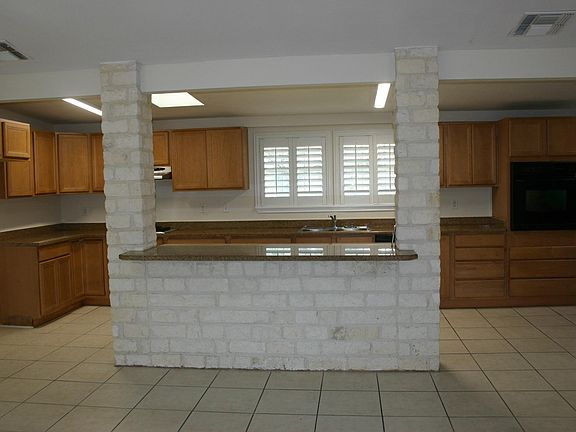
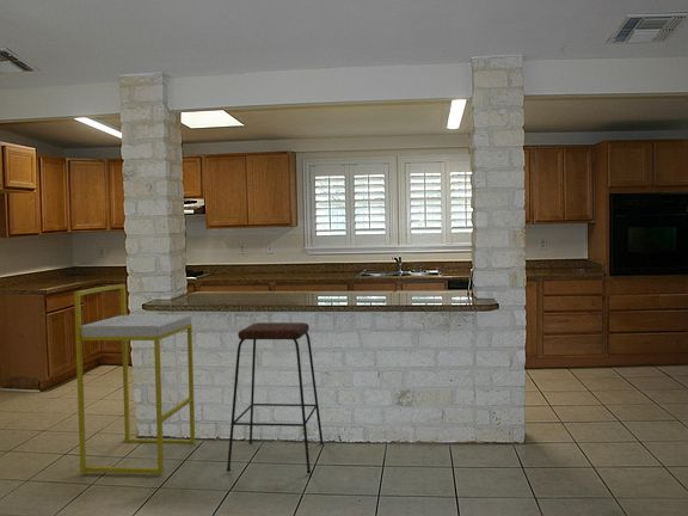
+ bar stool [226,321,325,474]
+ bar stool [73,283,196,475]
